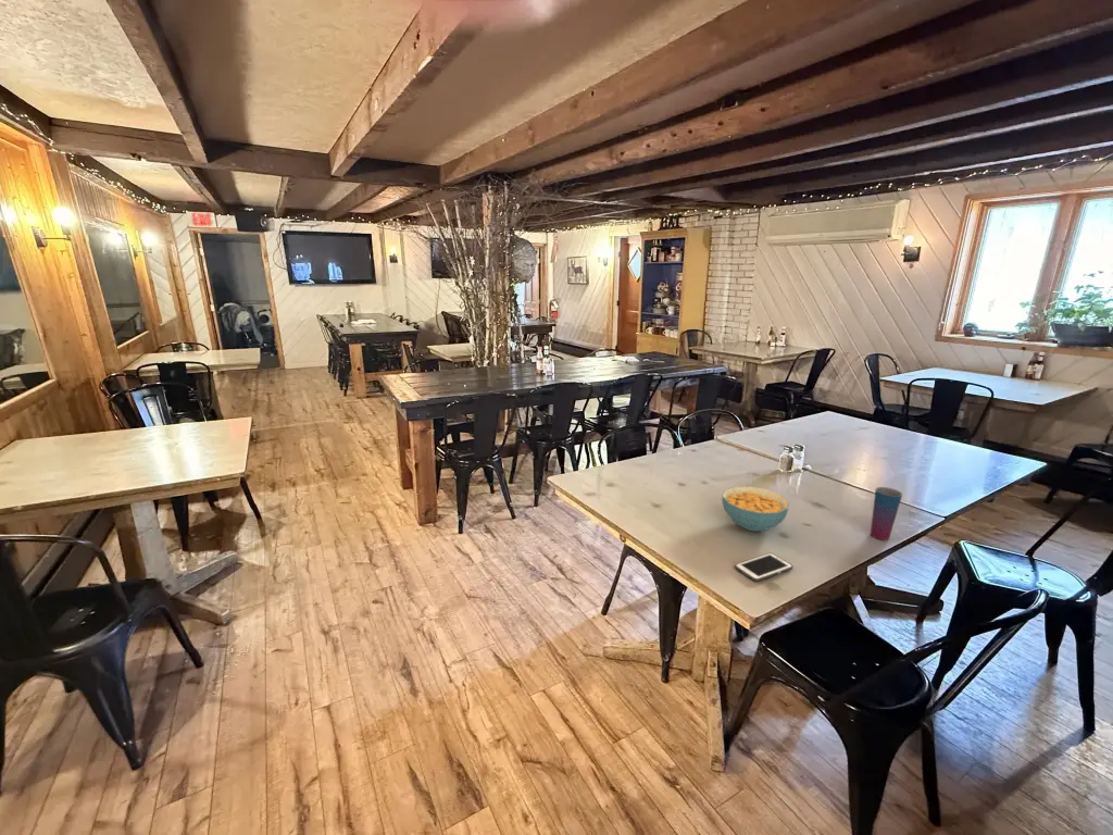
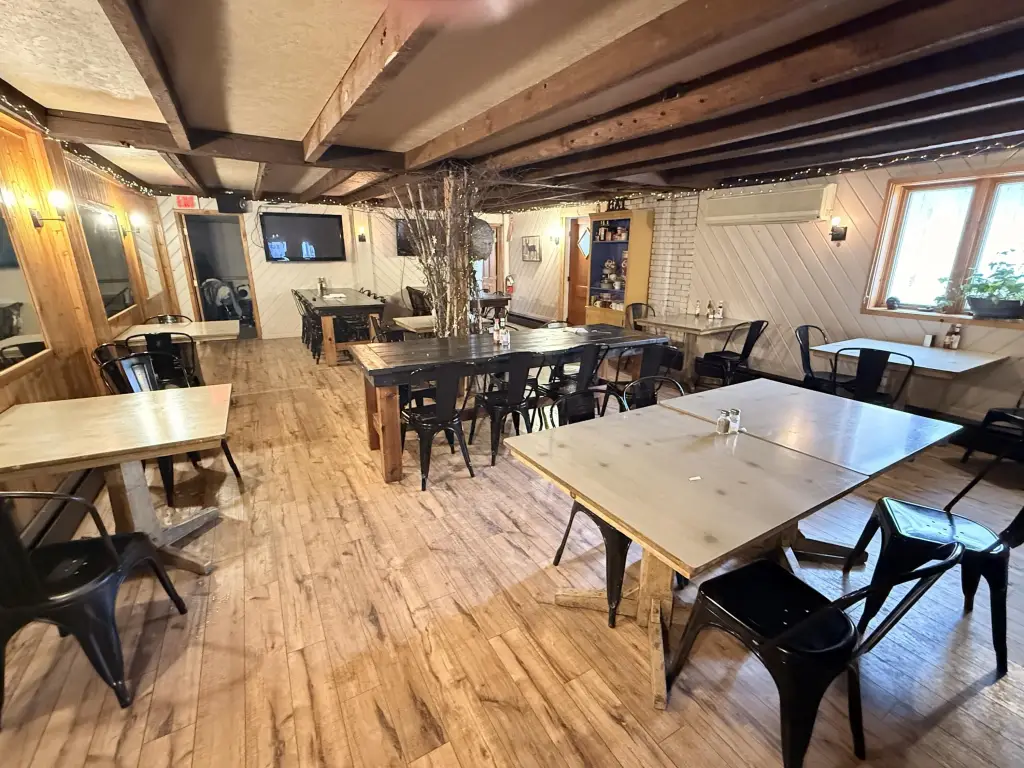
- cell phone [734,552,793,583]
- cereal bowl [721,485,790,533]
- cup [870,486,903,541]
